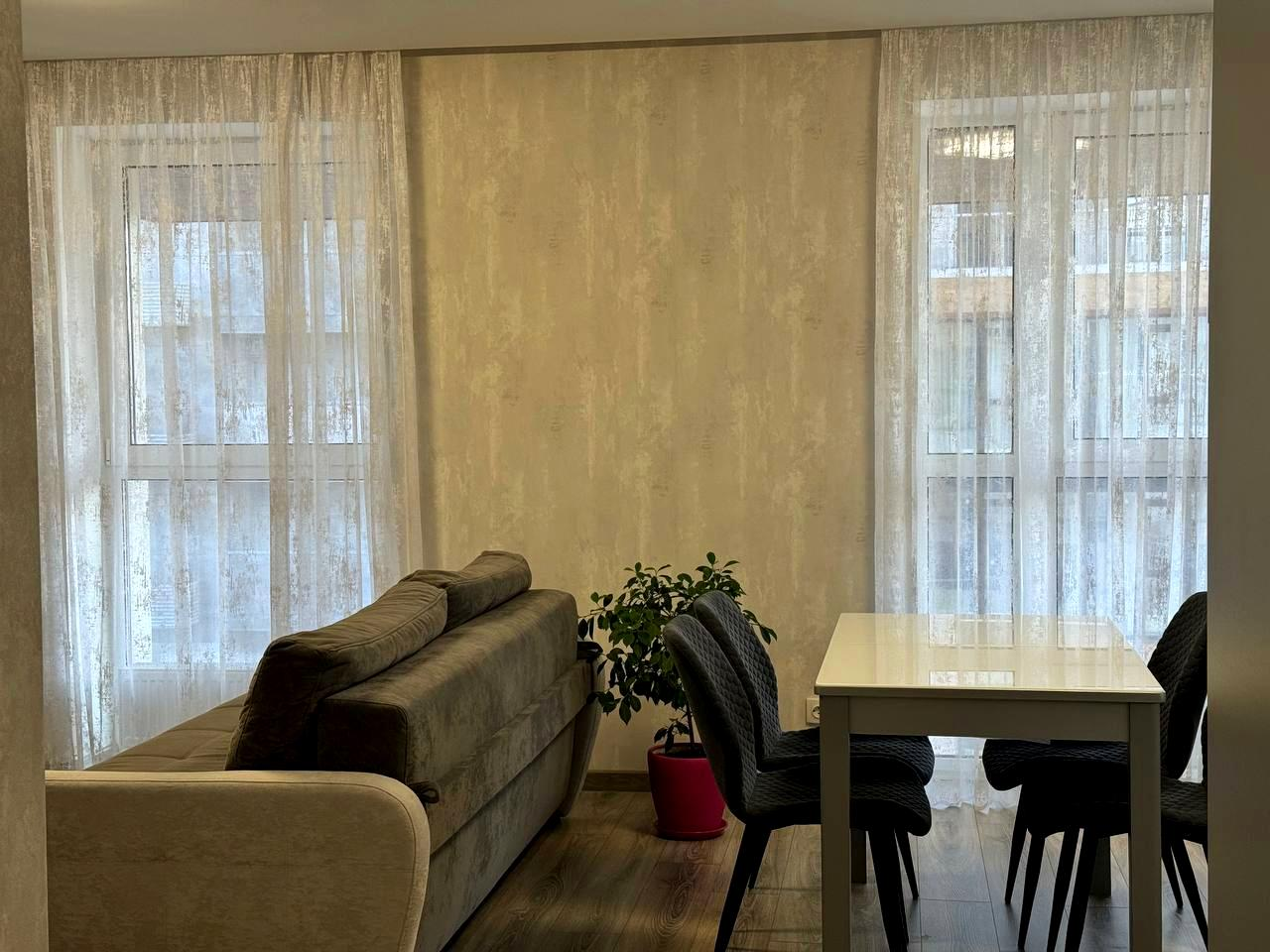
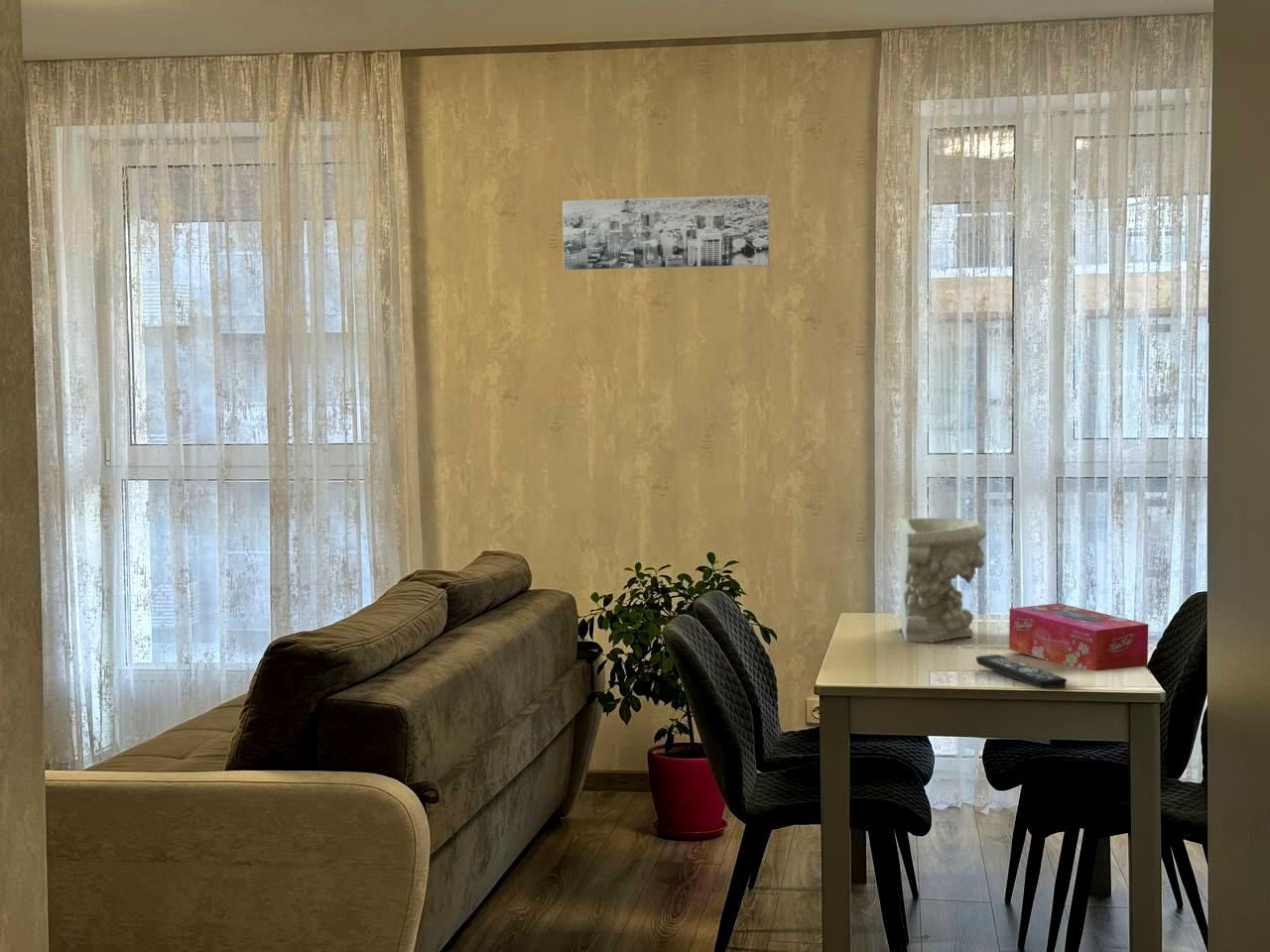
+ decorative bowl [898,517,987,643]
+ tissue box [1008,602,1149,672]
+ wall art [562,193,770,272]
+ remote control [975,654,1068,689]
